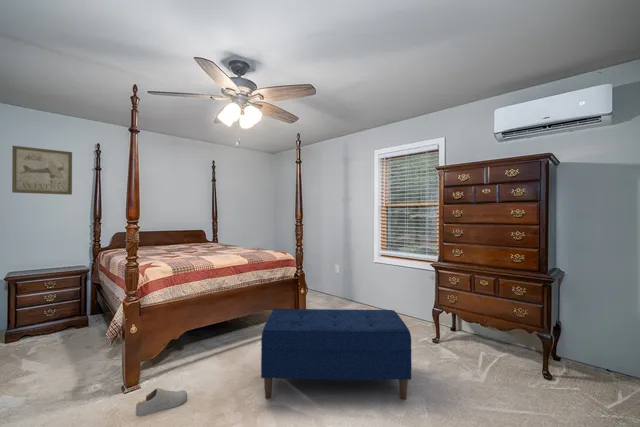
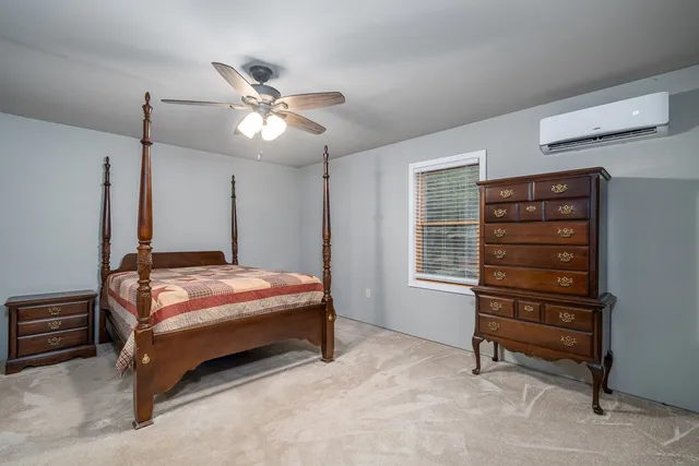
- bench [260,308,413,401]
- wall art [11,145,73,196]
- shoe [135,387,188,418]
